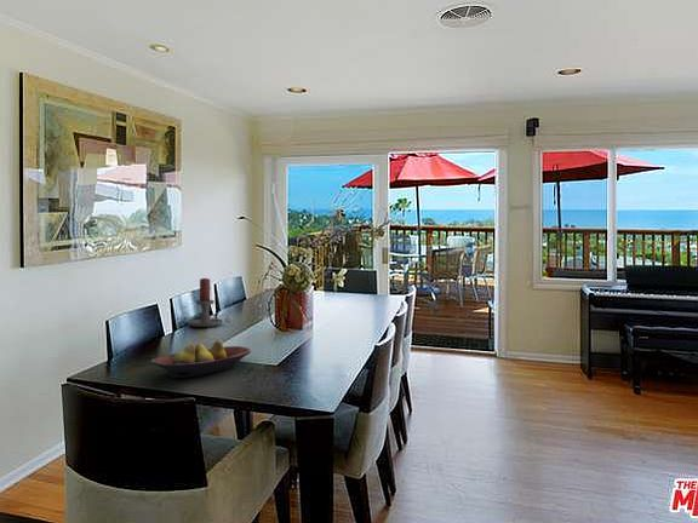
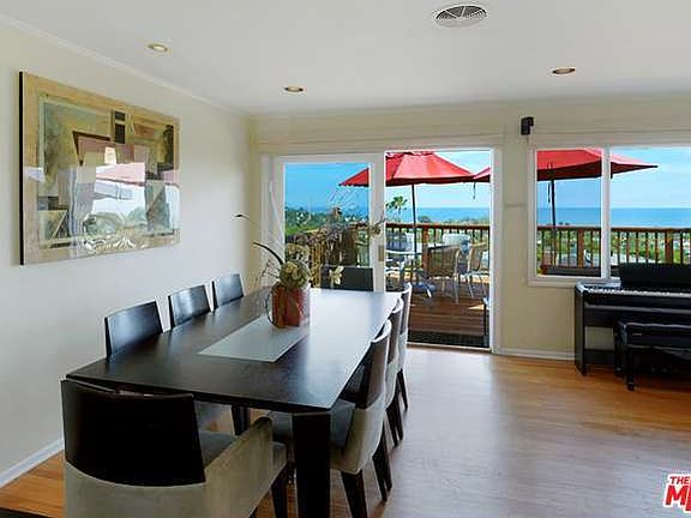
- fruit bowl [150,340,252,379]
- candle holder [187,277,234,328]
